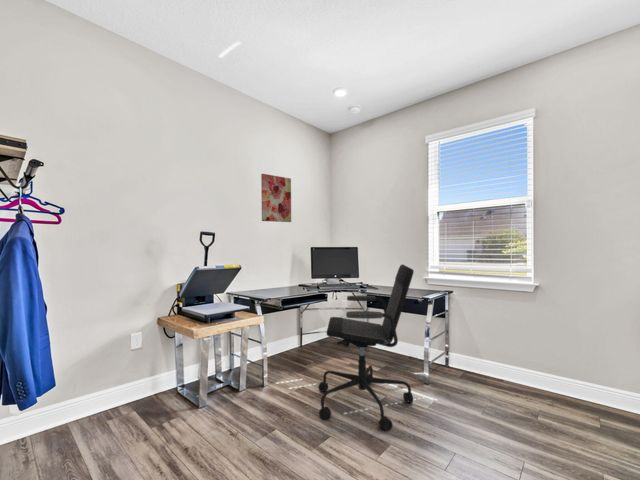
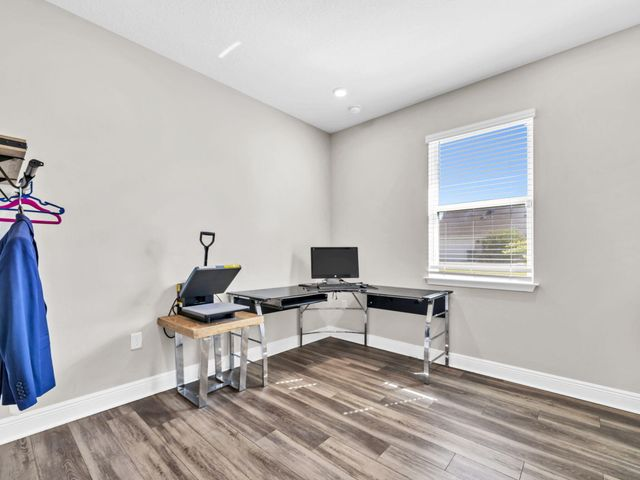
- wall art [260,173,292,223]
- office chair [318,263,415,432]
